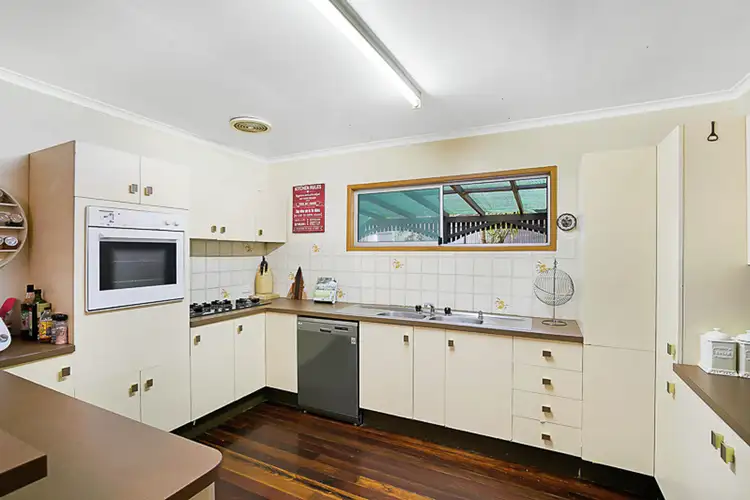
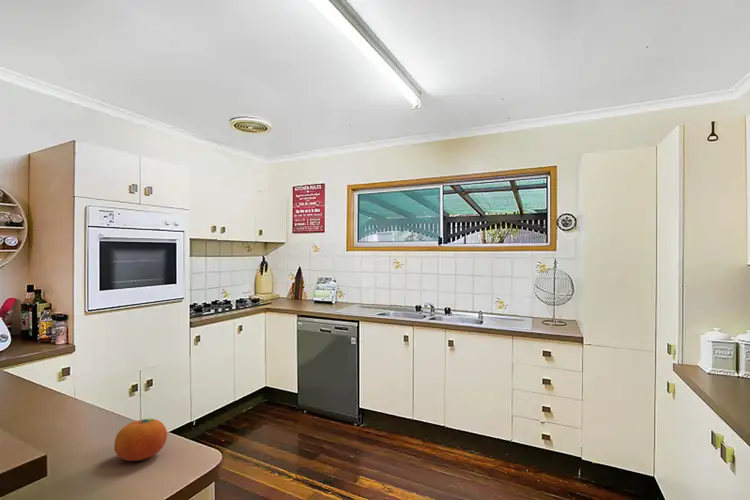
+ fruit [113,418,168,462]
